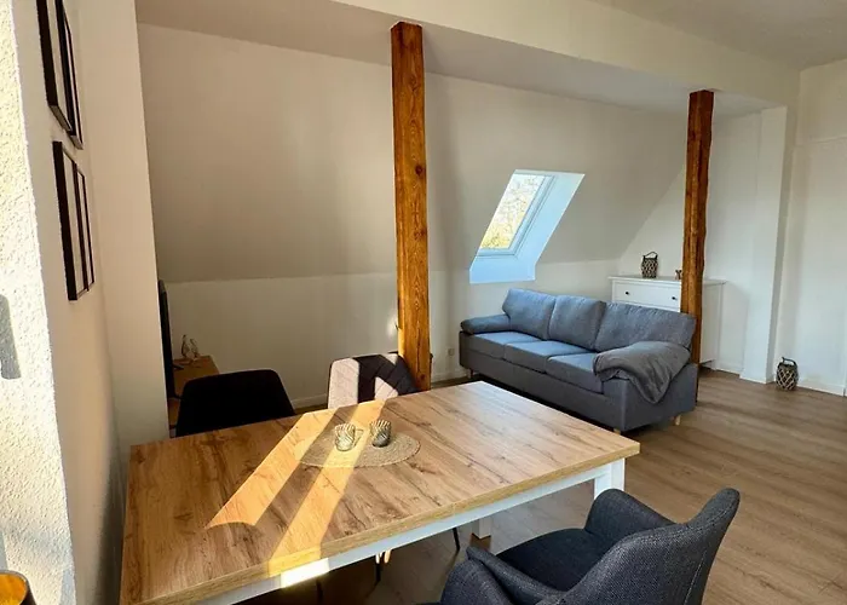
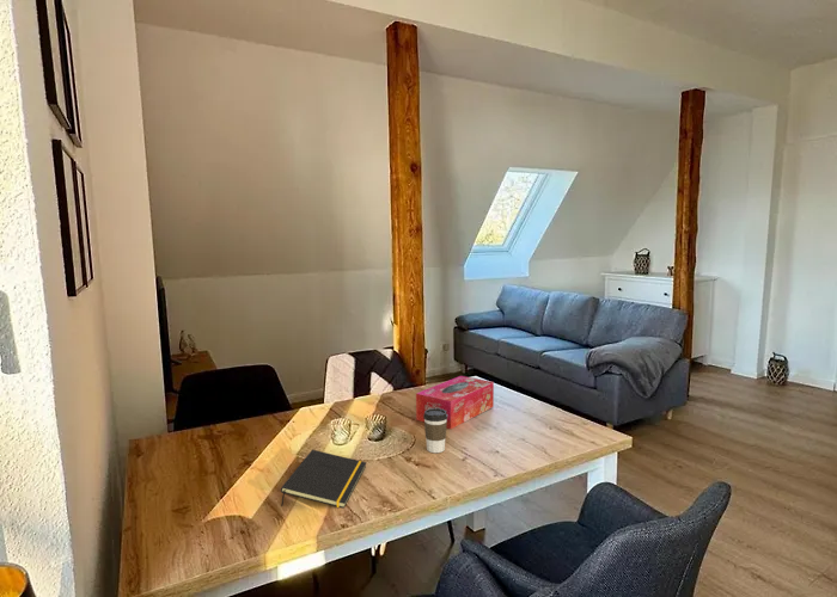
+ coffee cup [423,408,447,454]
+ tissue box [415,375,495,430]
+ notepad [280,449,367,509]
